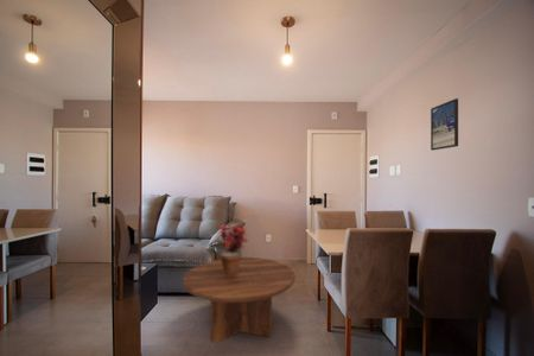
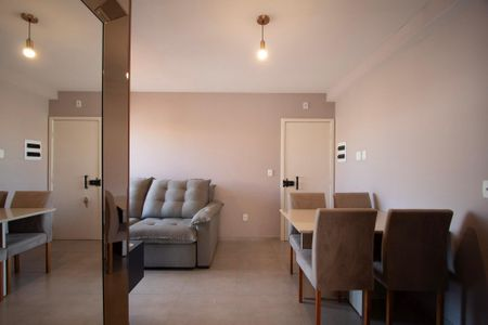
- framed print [430,97,459,152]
- potted plant [216,223,249,274]
- coffee table [182,256,297,345]
